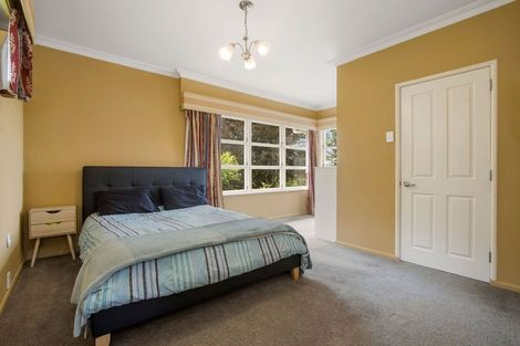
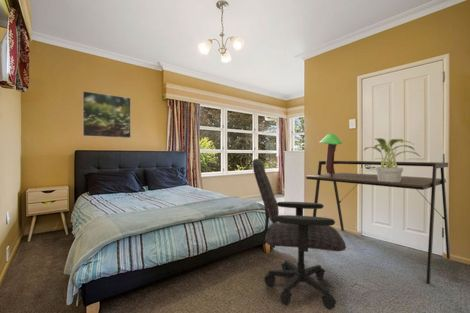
+ office chair [251,158,347,311]
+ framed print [82,90,132,139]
+ table lamp [319,133,343,176]
+ potted plant [362,137,421,182]
+ desk [305,160,451,285]
